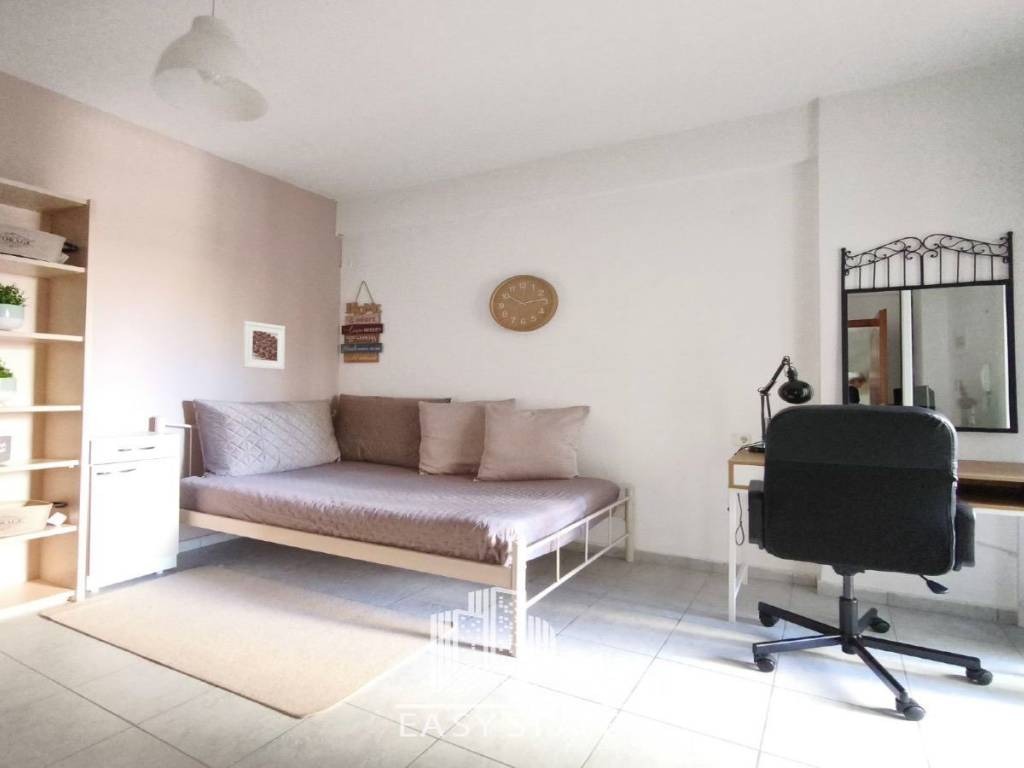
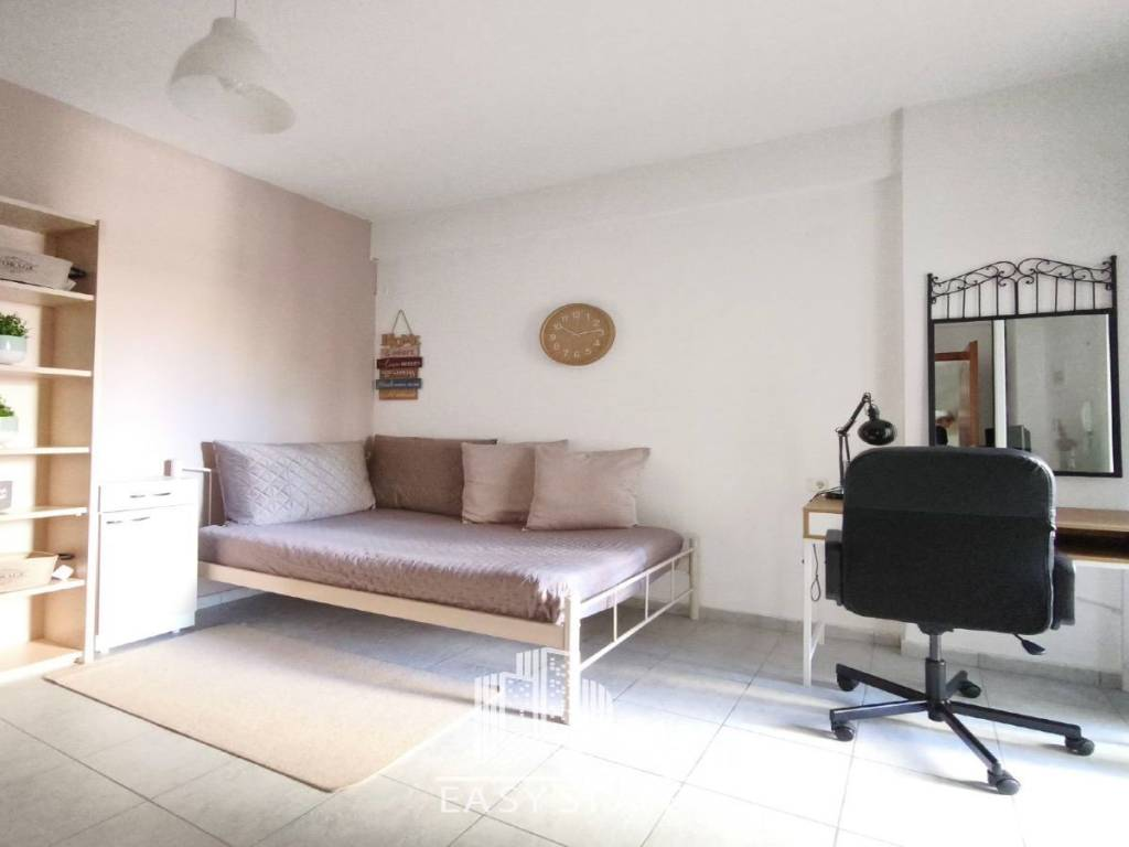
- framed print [242,320,286,370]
